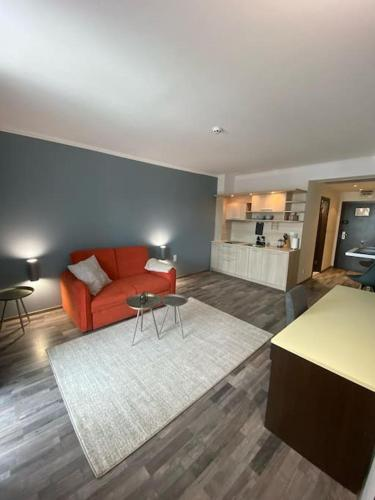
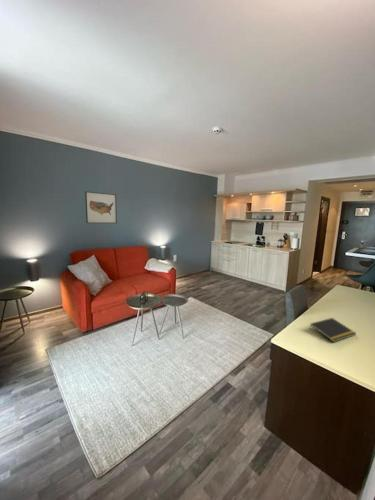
+ wall art [84,191,118,224]
+ notepad [308,317,357,343]
